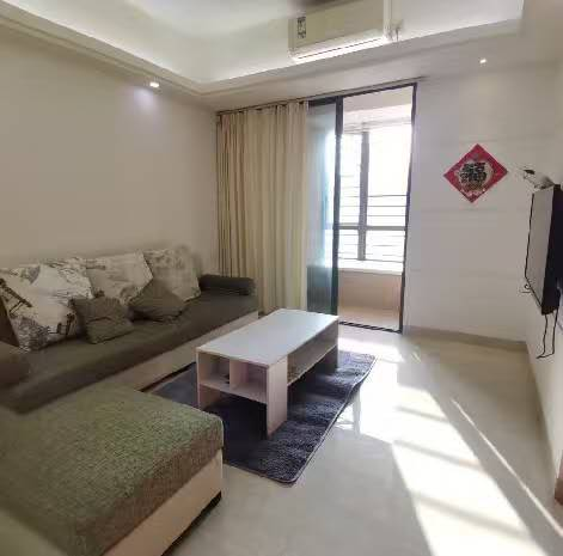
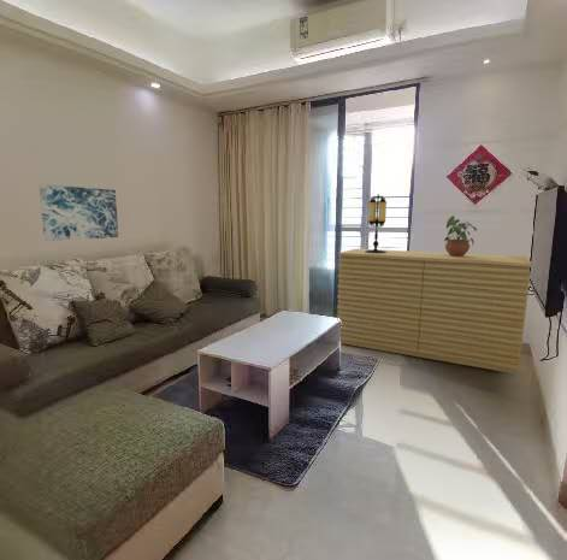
+ table lamp [365,193,388,253]
+ sideboard [336,248,532,375]
+ wall art [37,183,119,242]
+ potted plant [443,214,478,257]
